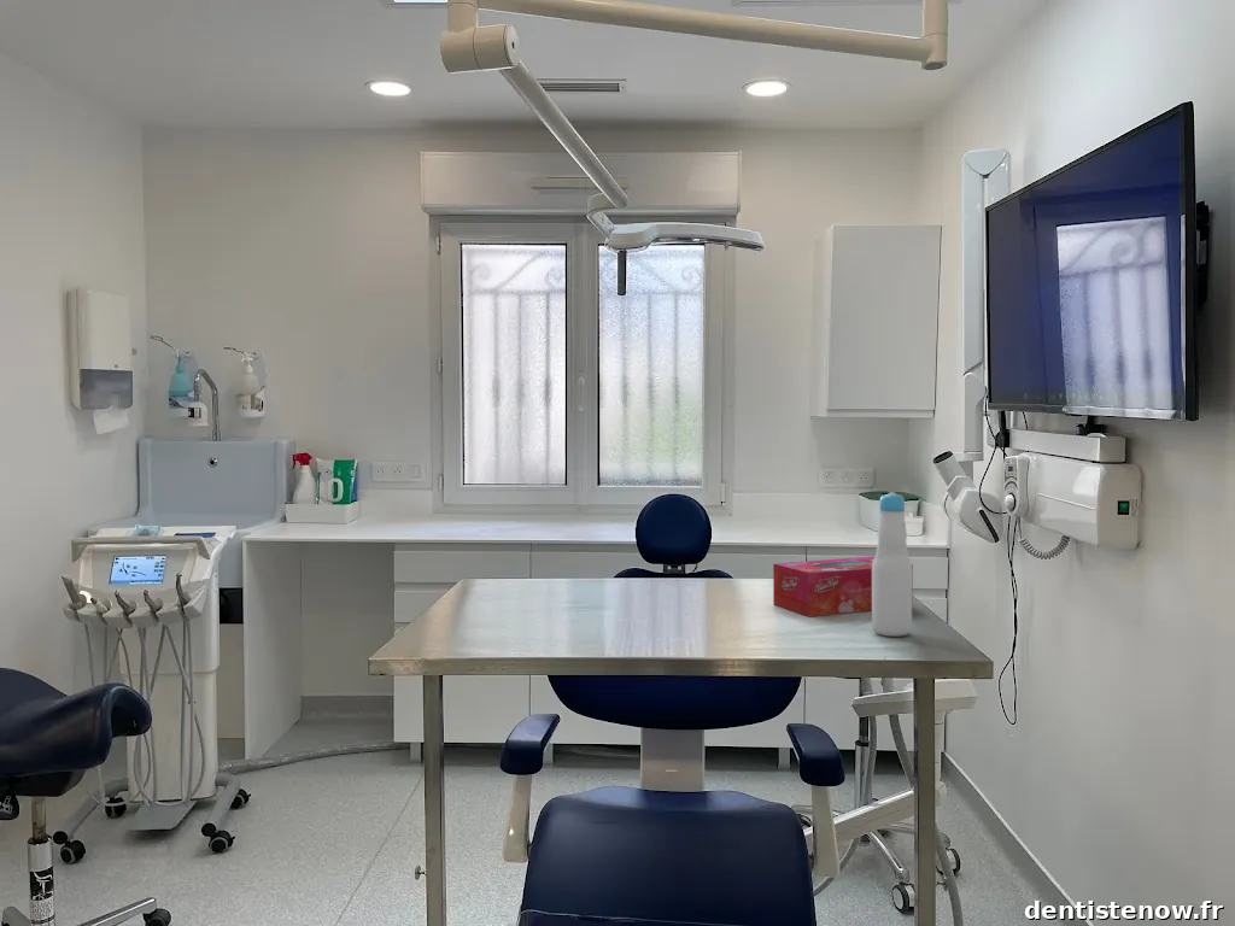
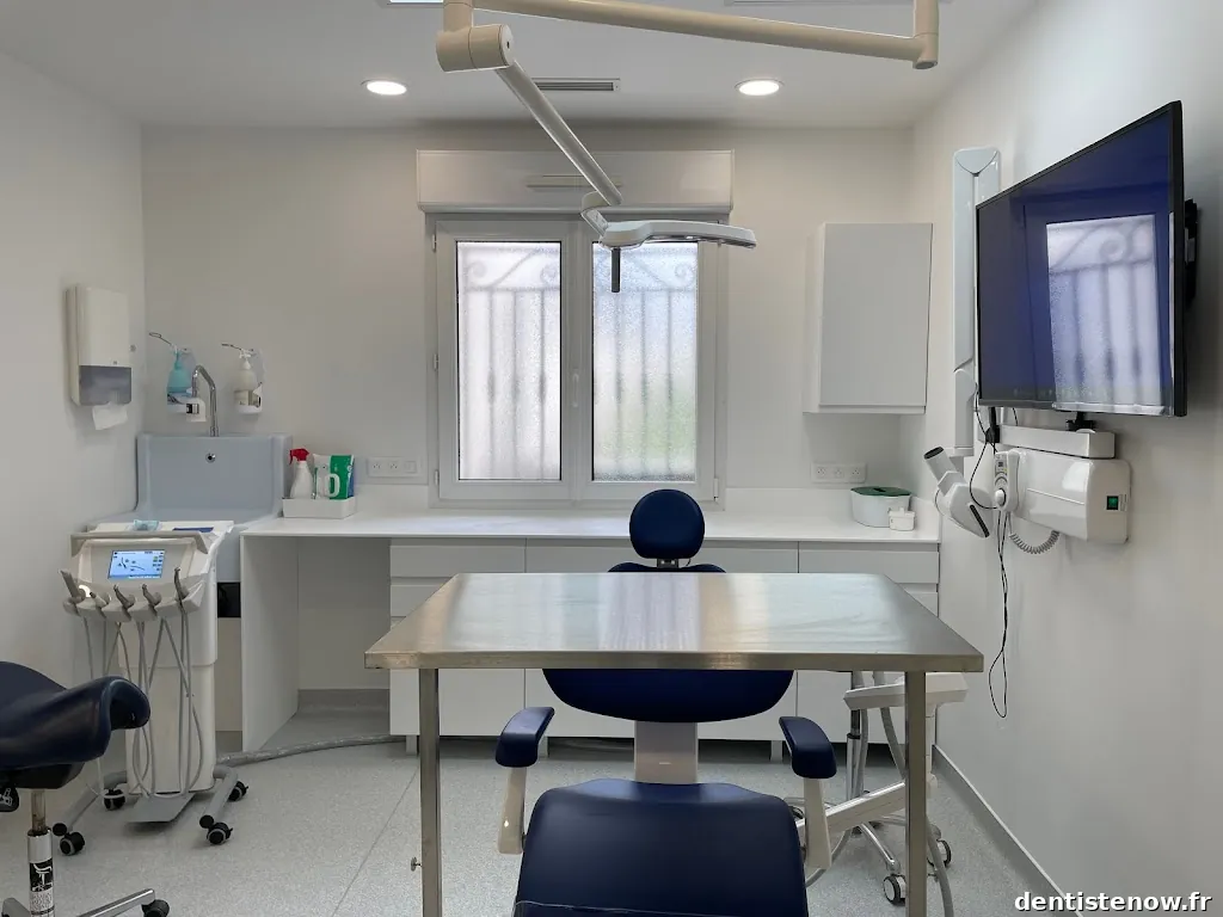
- tissue box [772,555,914,617]
- bottle [871,491,913,638]
